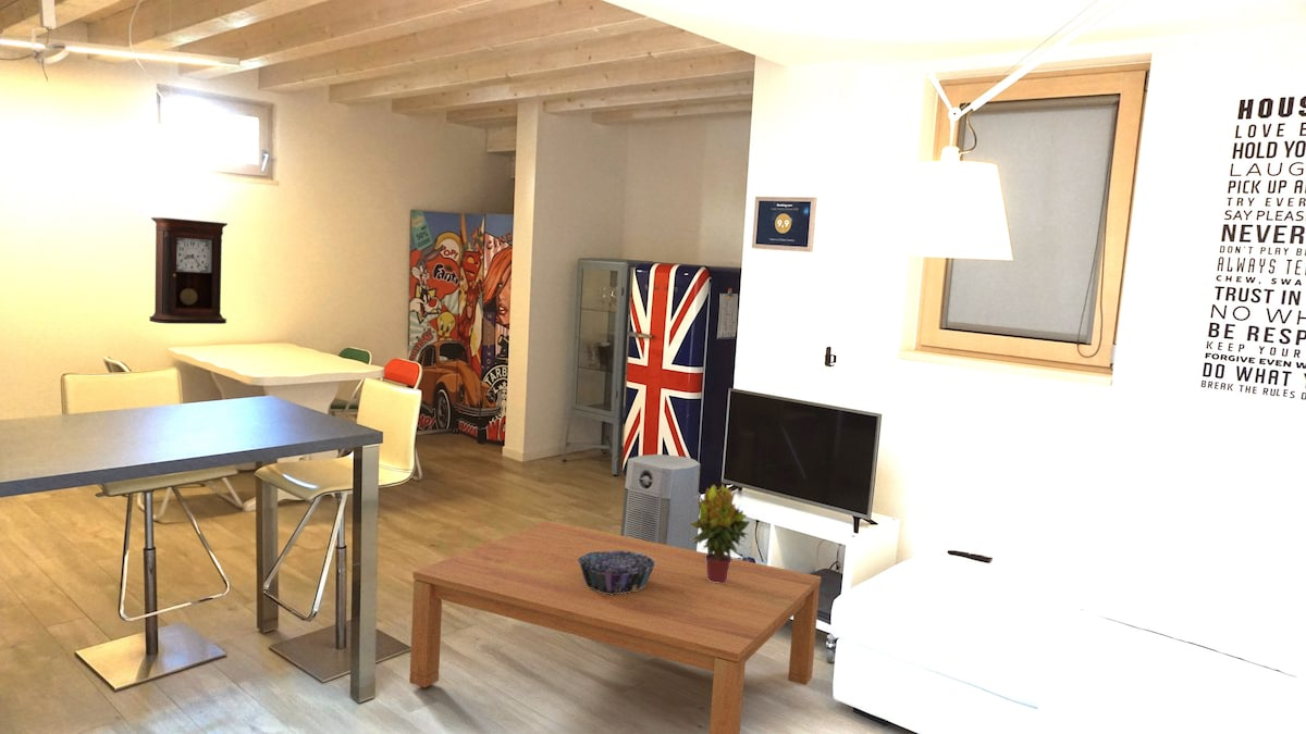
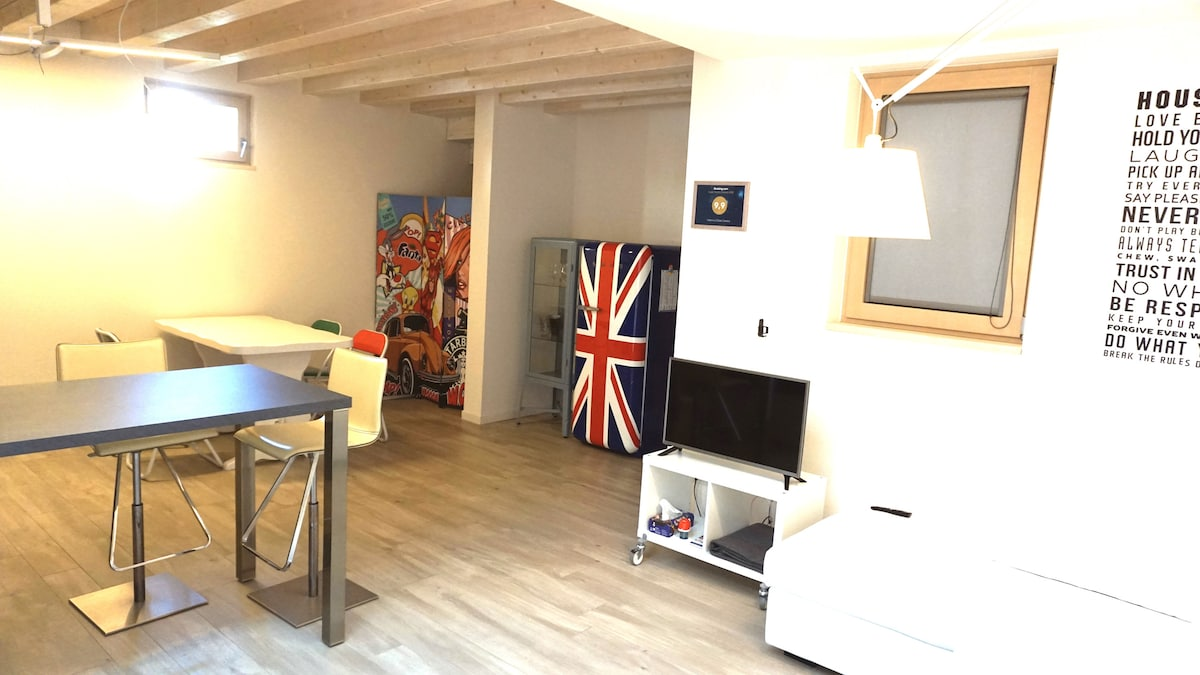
- coffee table [408,520,822,734]
- pendulum clock [148,216,229,325]
- air purifier [619,453,702,551]
- decorative bowl [578,551,655,595]
- potted plant [691,482,751,583]
